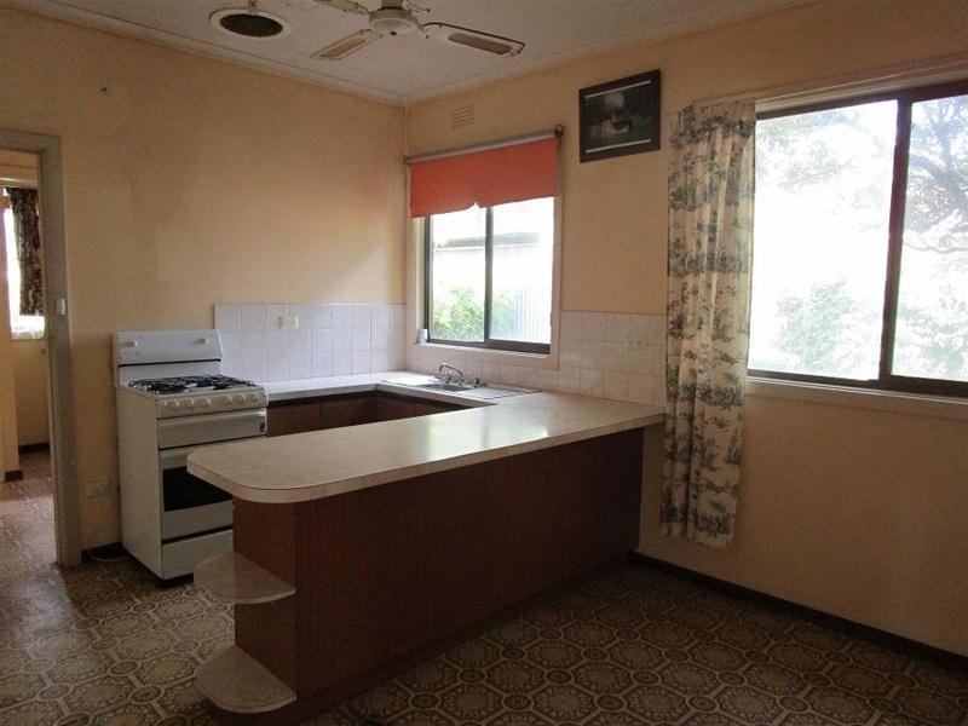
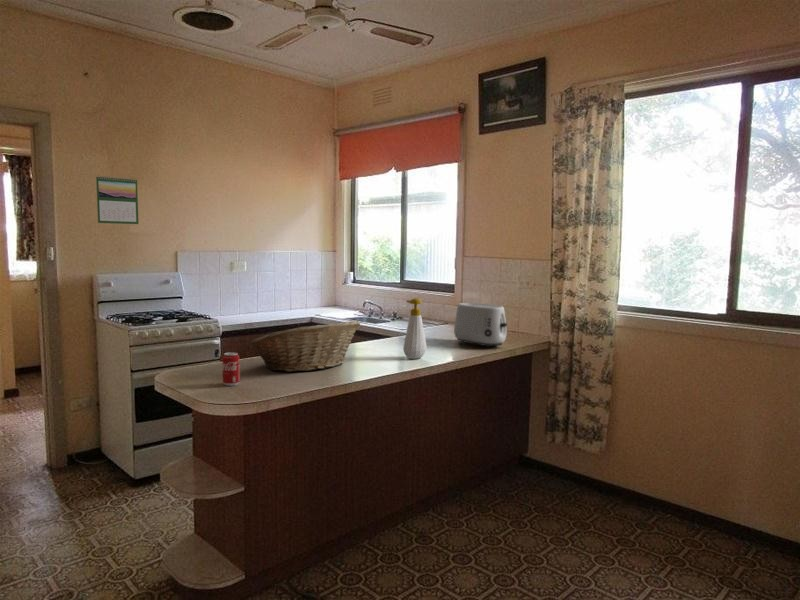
+ toaster [453,302,508,349]
+ fruit basket [249,319,361,373]
+ calendar [95,174,140,225]
+ beverage can [221,351,241,387]
+ soap bottle [402,297,427,360]
